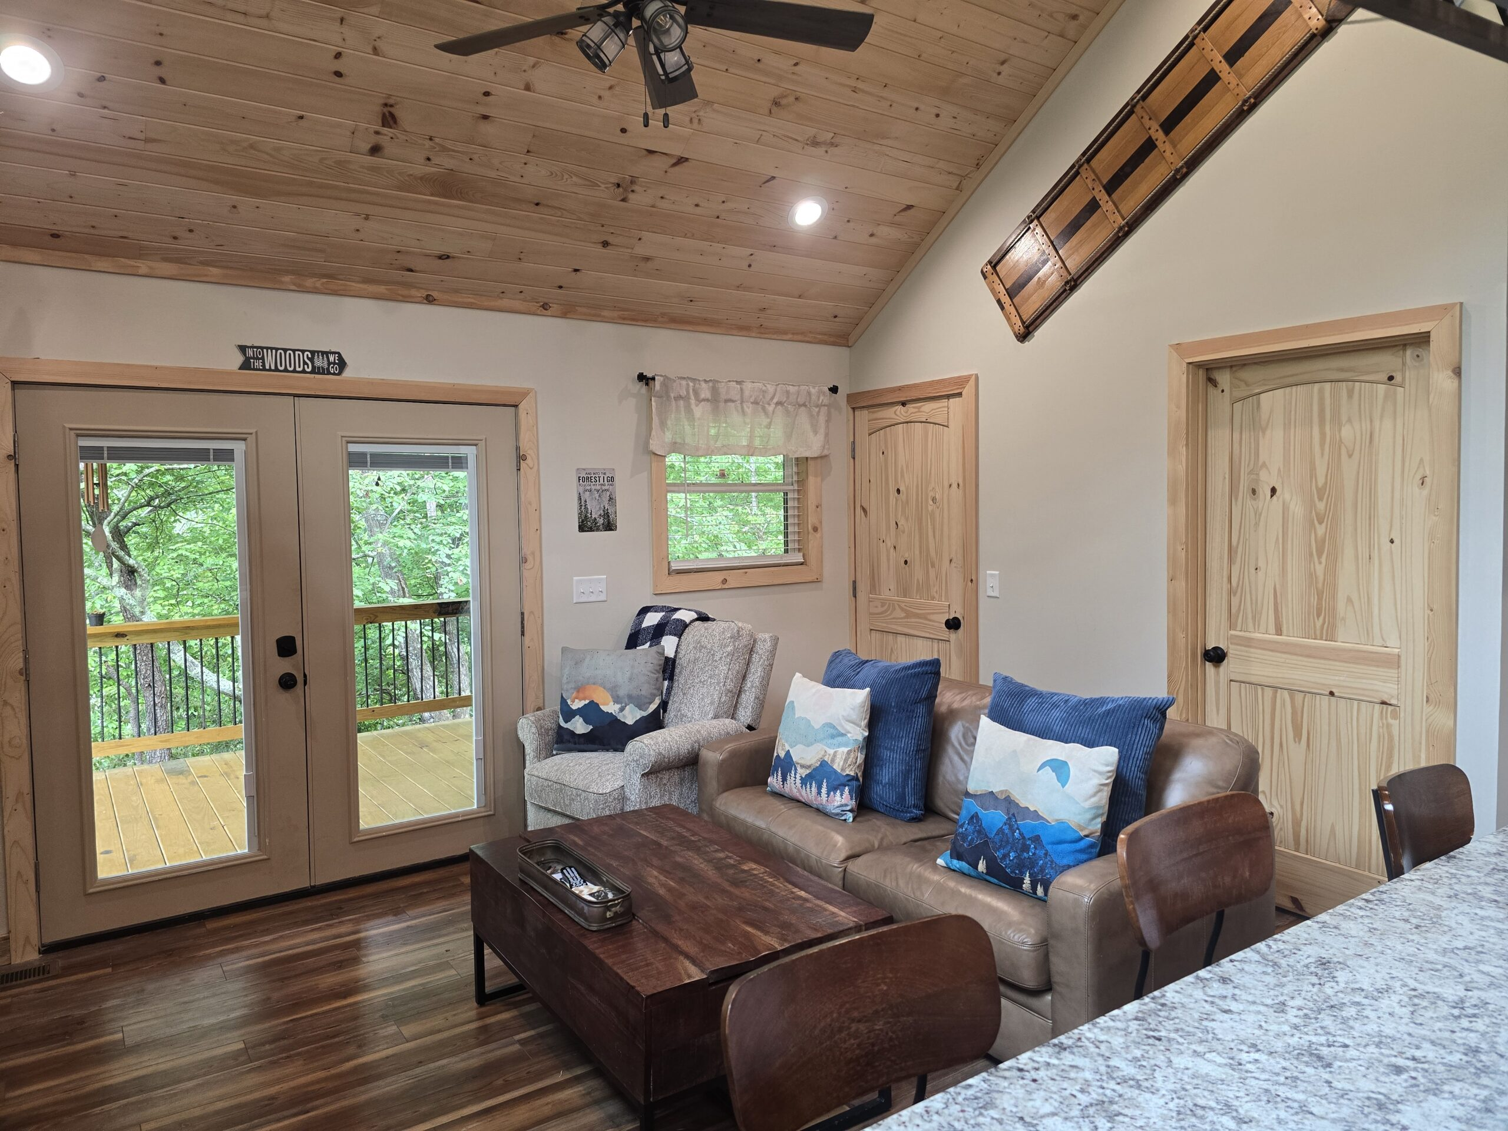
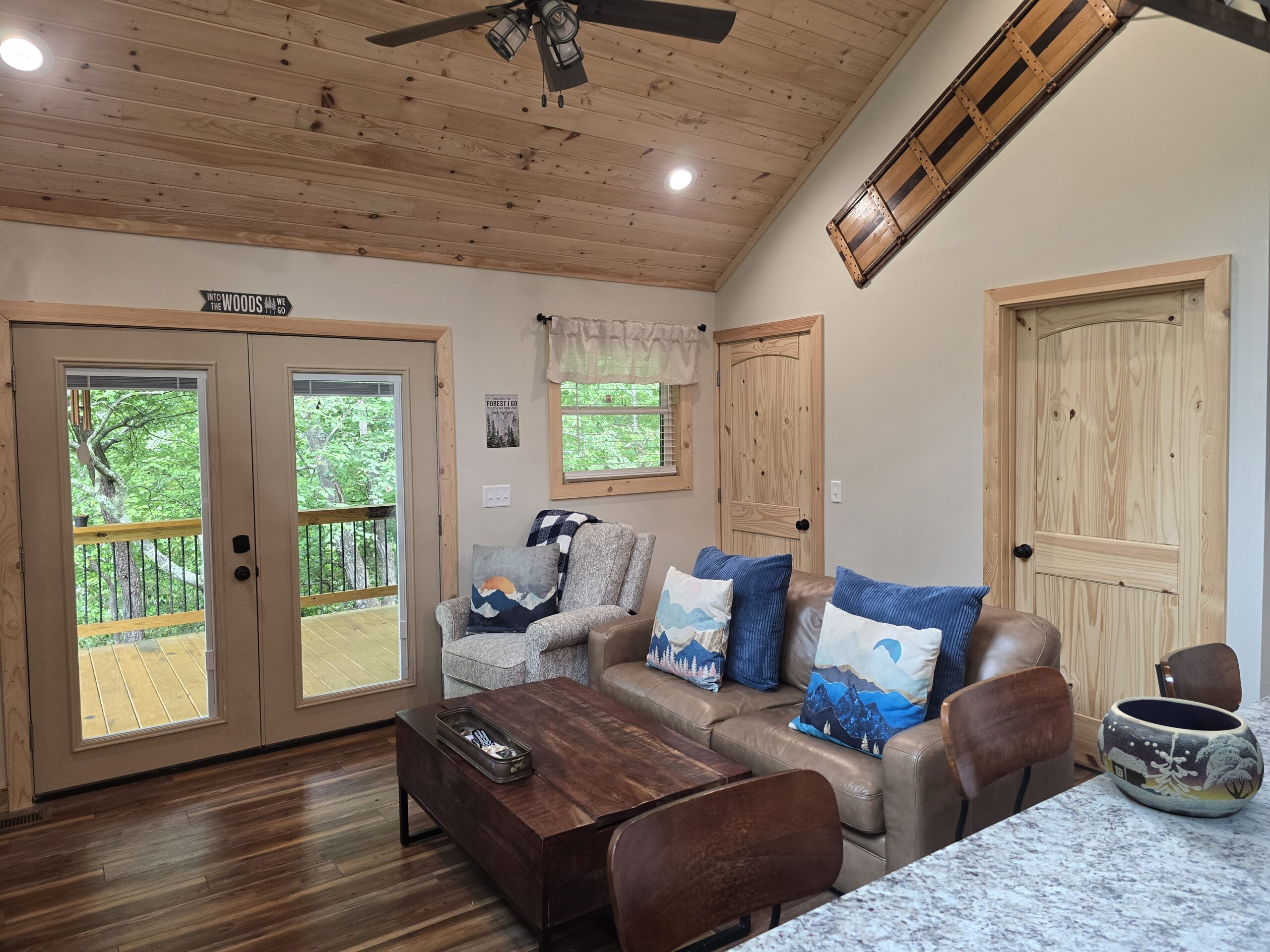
+ decorative bowl [1097,696,1265,818]
